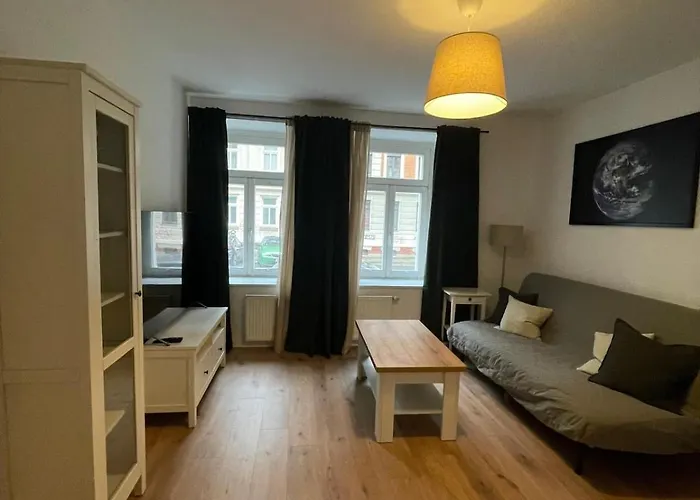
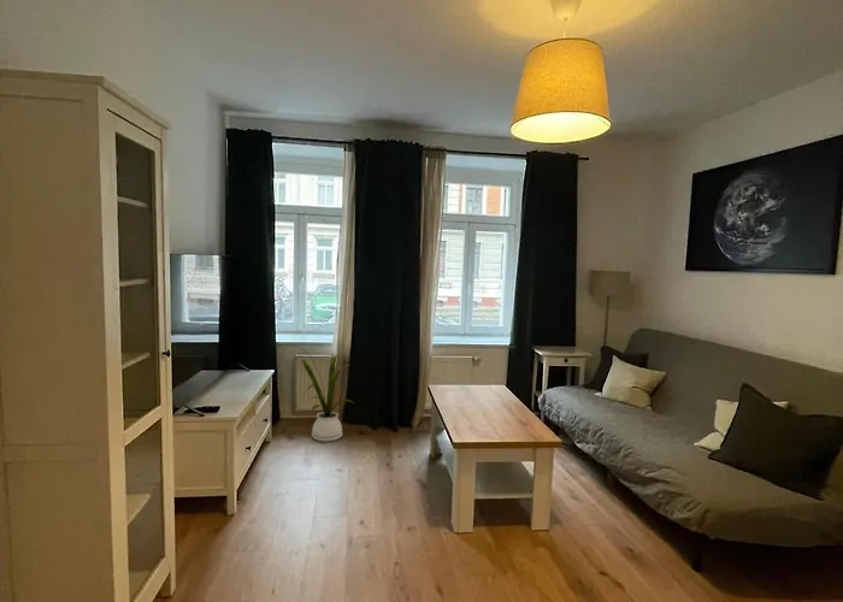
+ house plant [295,346,355,443]
